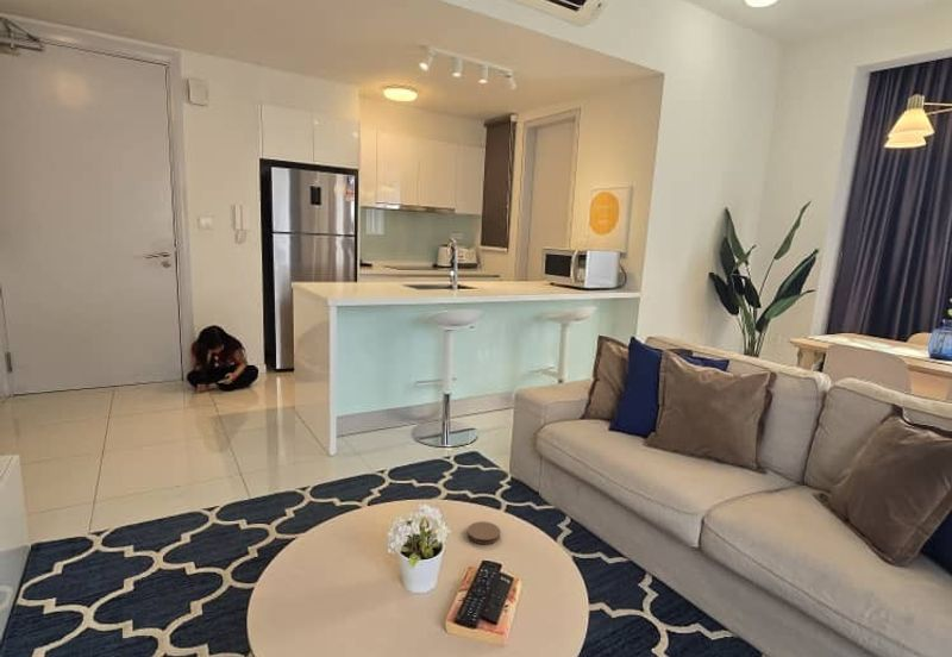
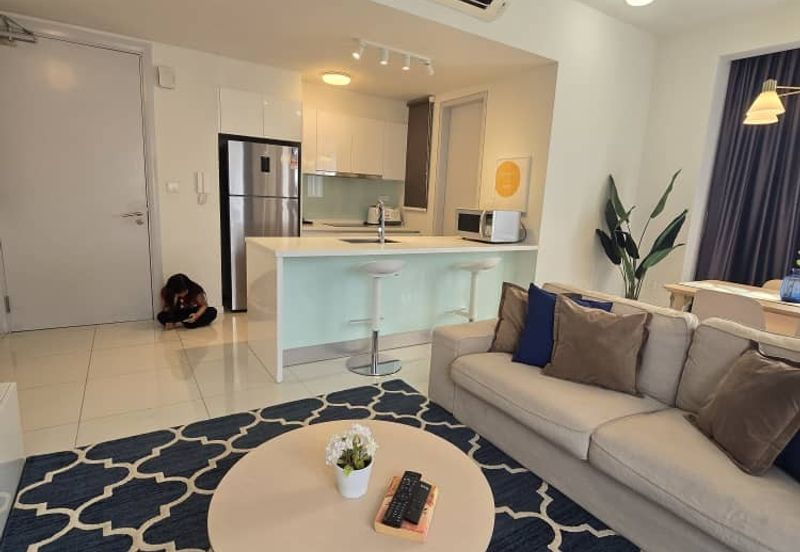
- coaster [466,520,501,545]
